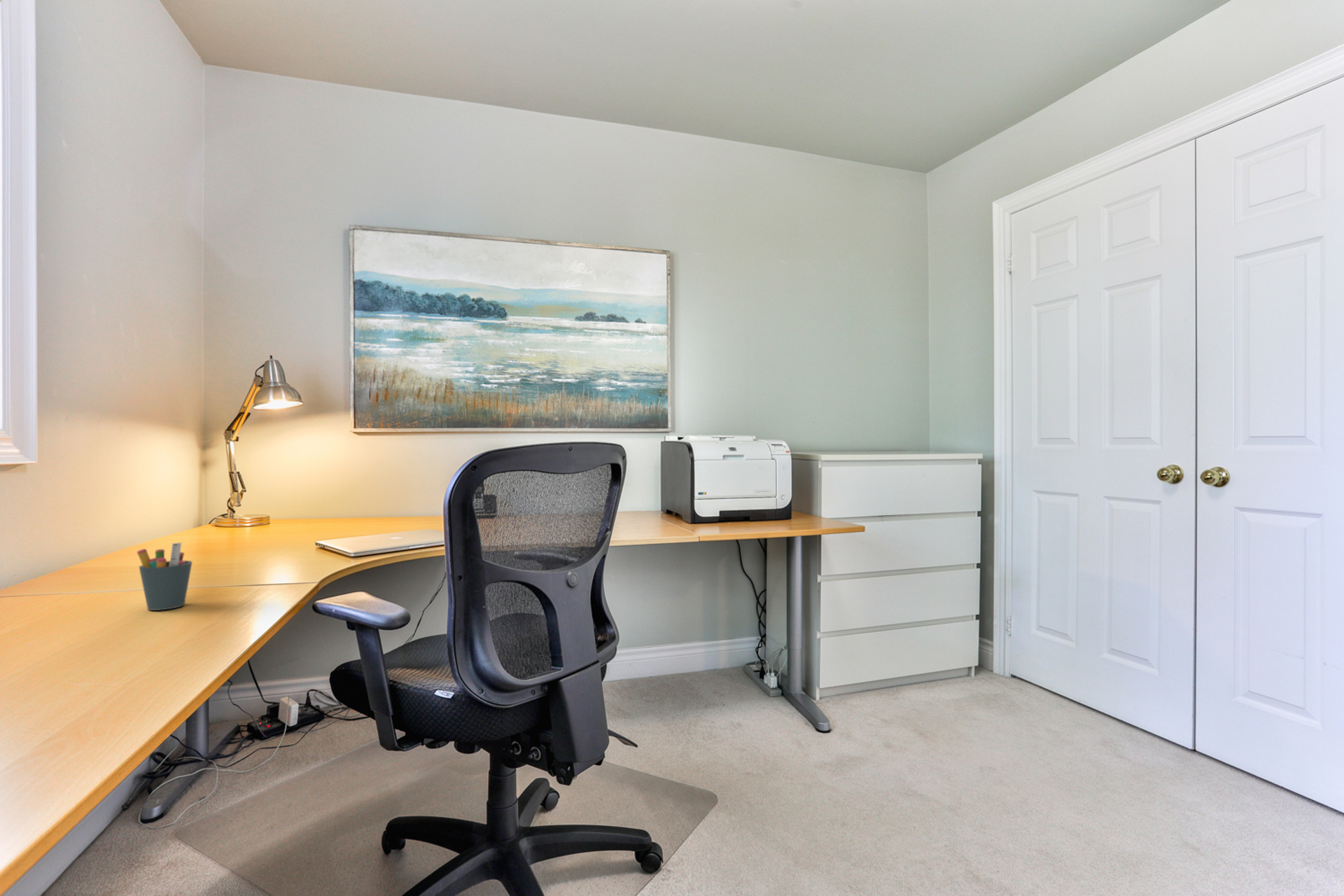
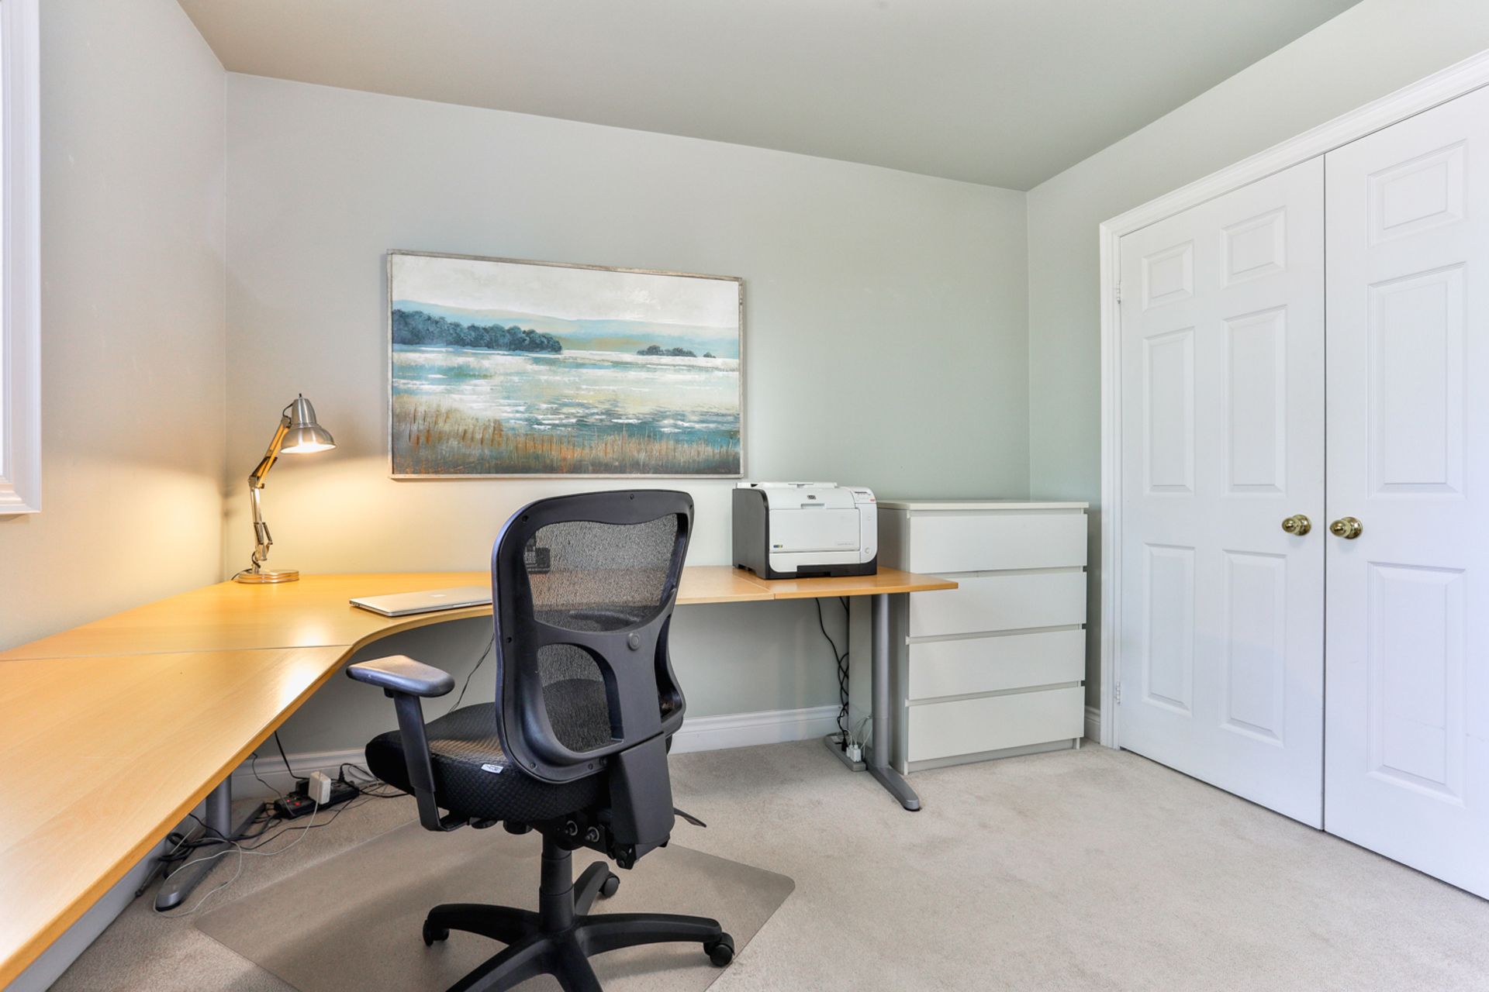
- pen holder [137,542,193,611]
